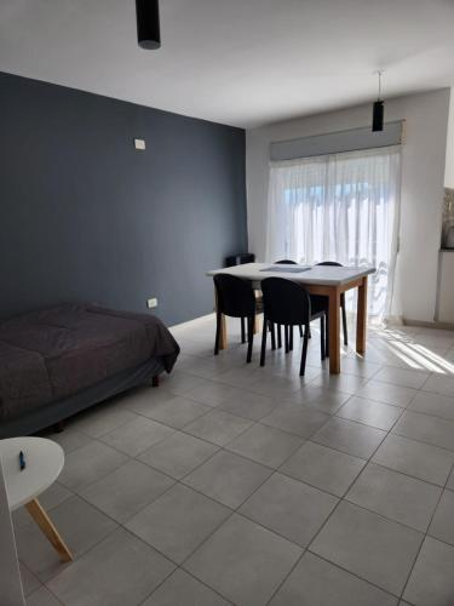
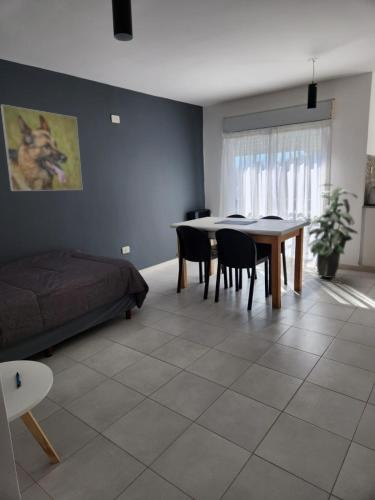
+ indoor plant [304,182,359,279]
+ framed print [0,104,83,192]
